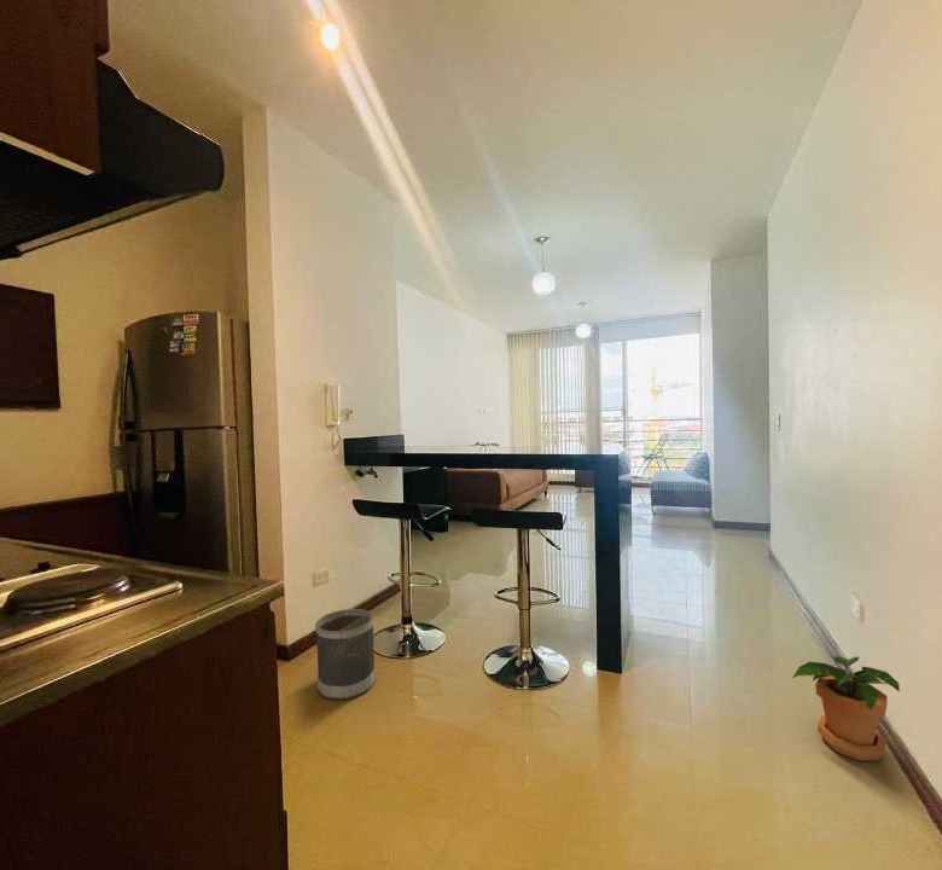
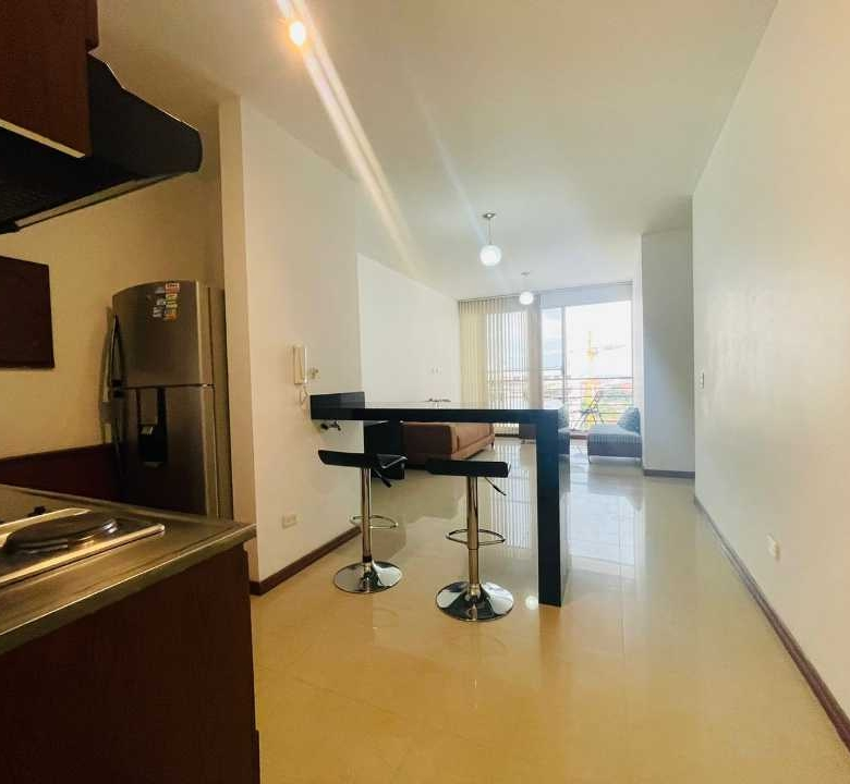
- potted plant [791,655,901,761]
- wastebasket [314,608,377,701]
